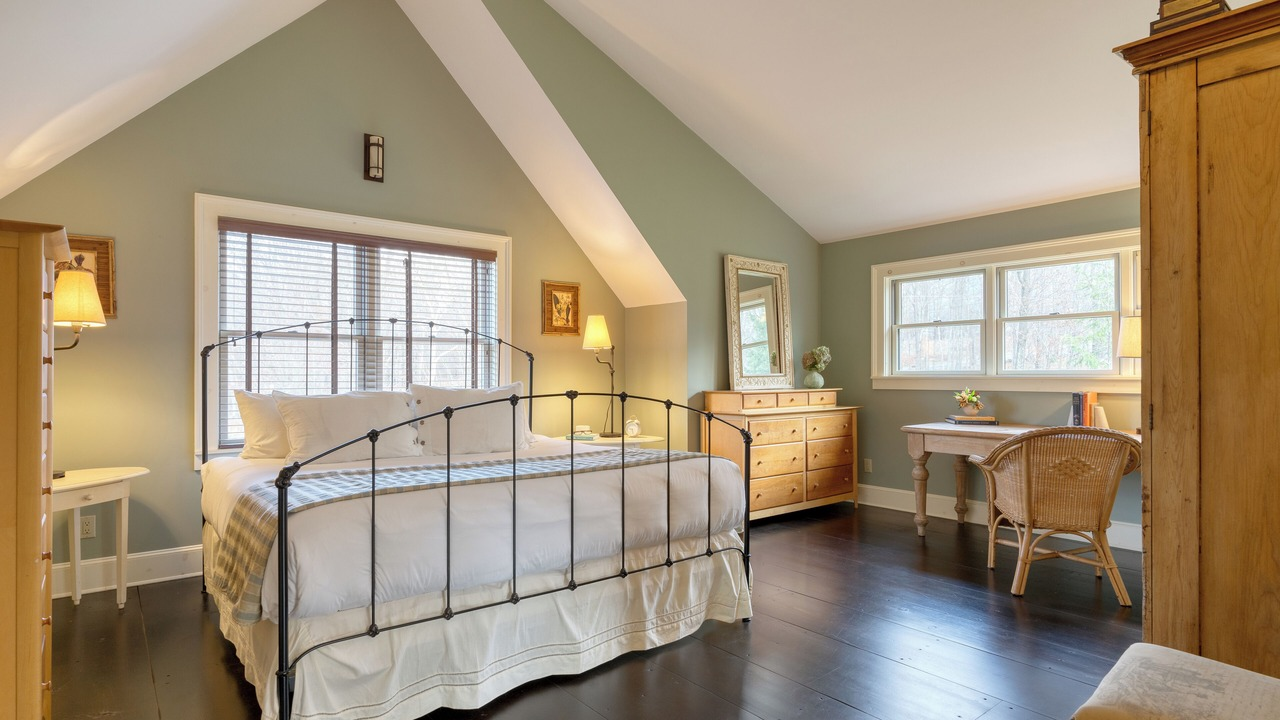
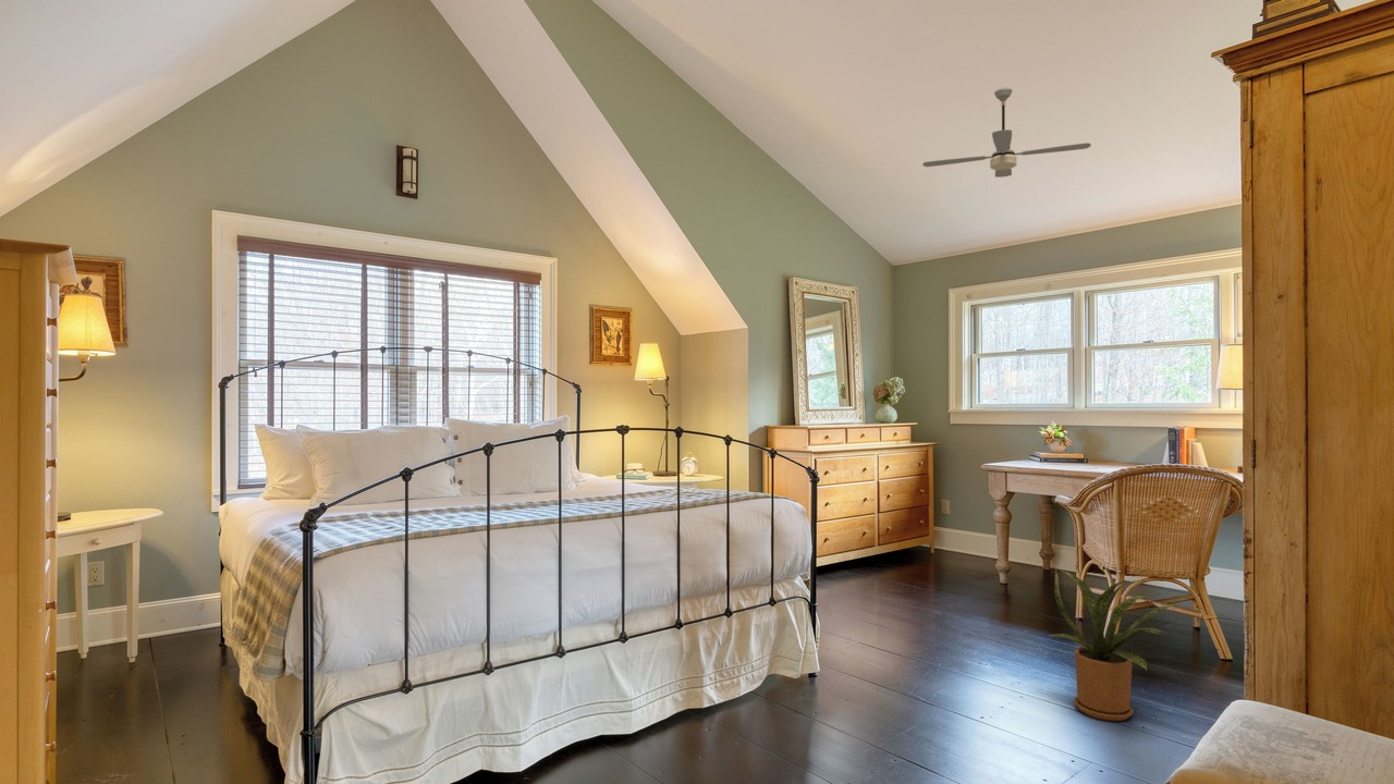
+ ceiling fan [921,87,1092,179]
+ house plant [1048,567,1182,722]
